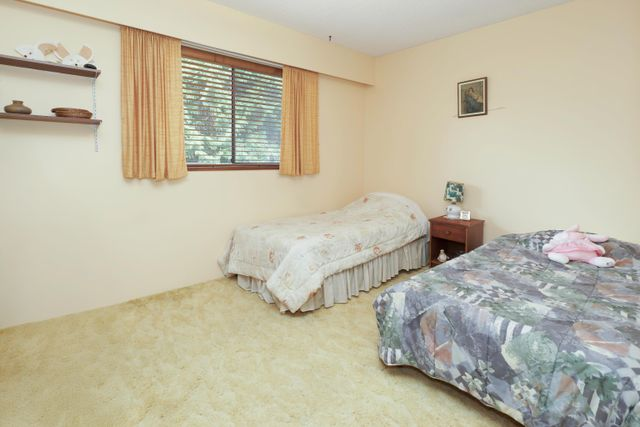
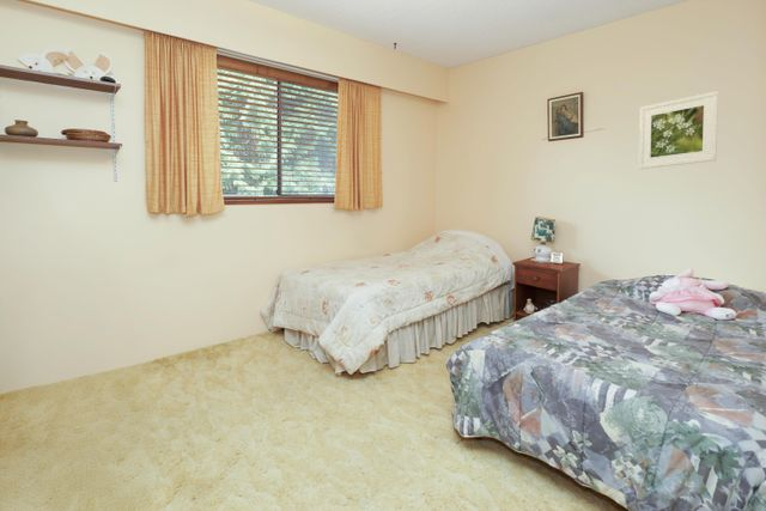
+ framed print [638,90,719,170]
